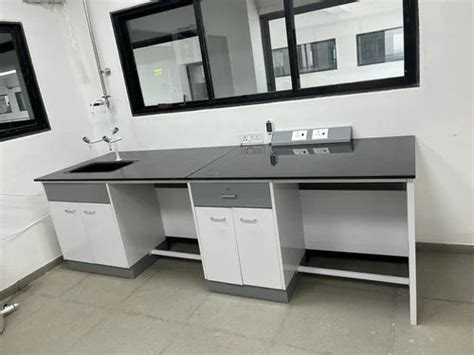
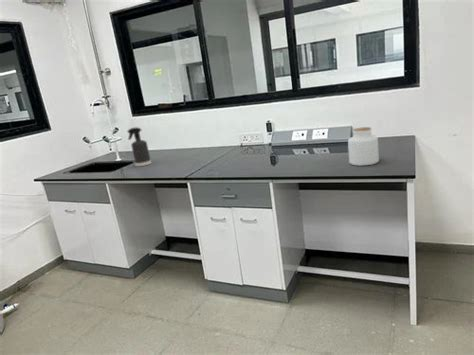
+ spray bottle [127,126,152,167]
+ jar [347,126,380,167]
